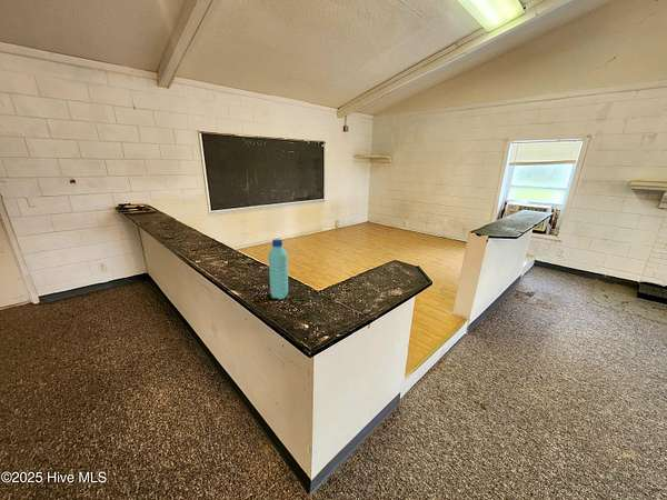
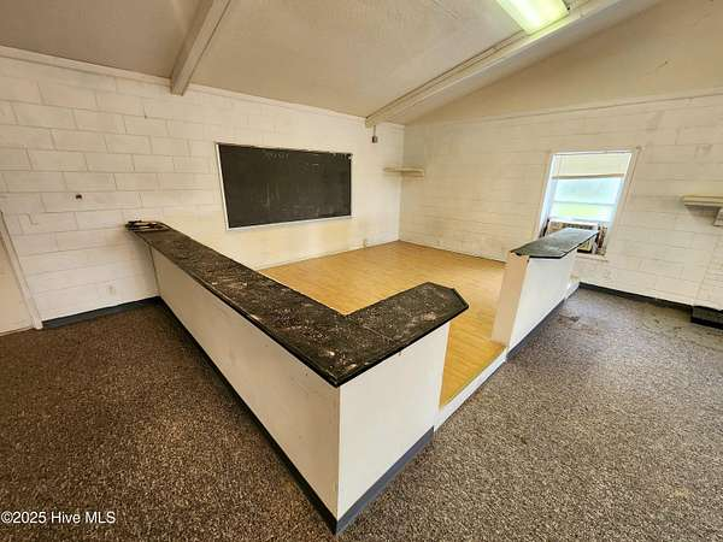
- water bottle [268,238,289,300]
